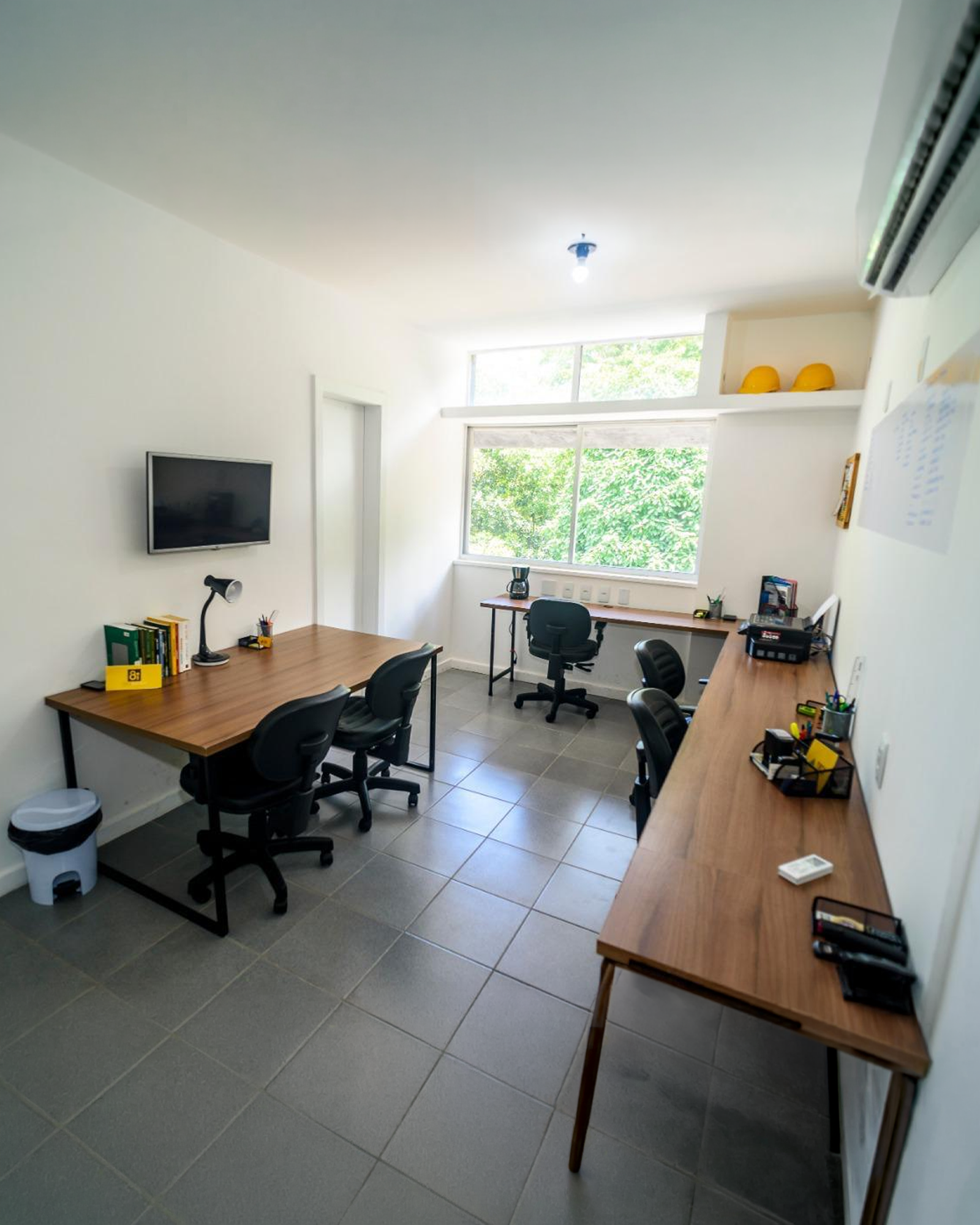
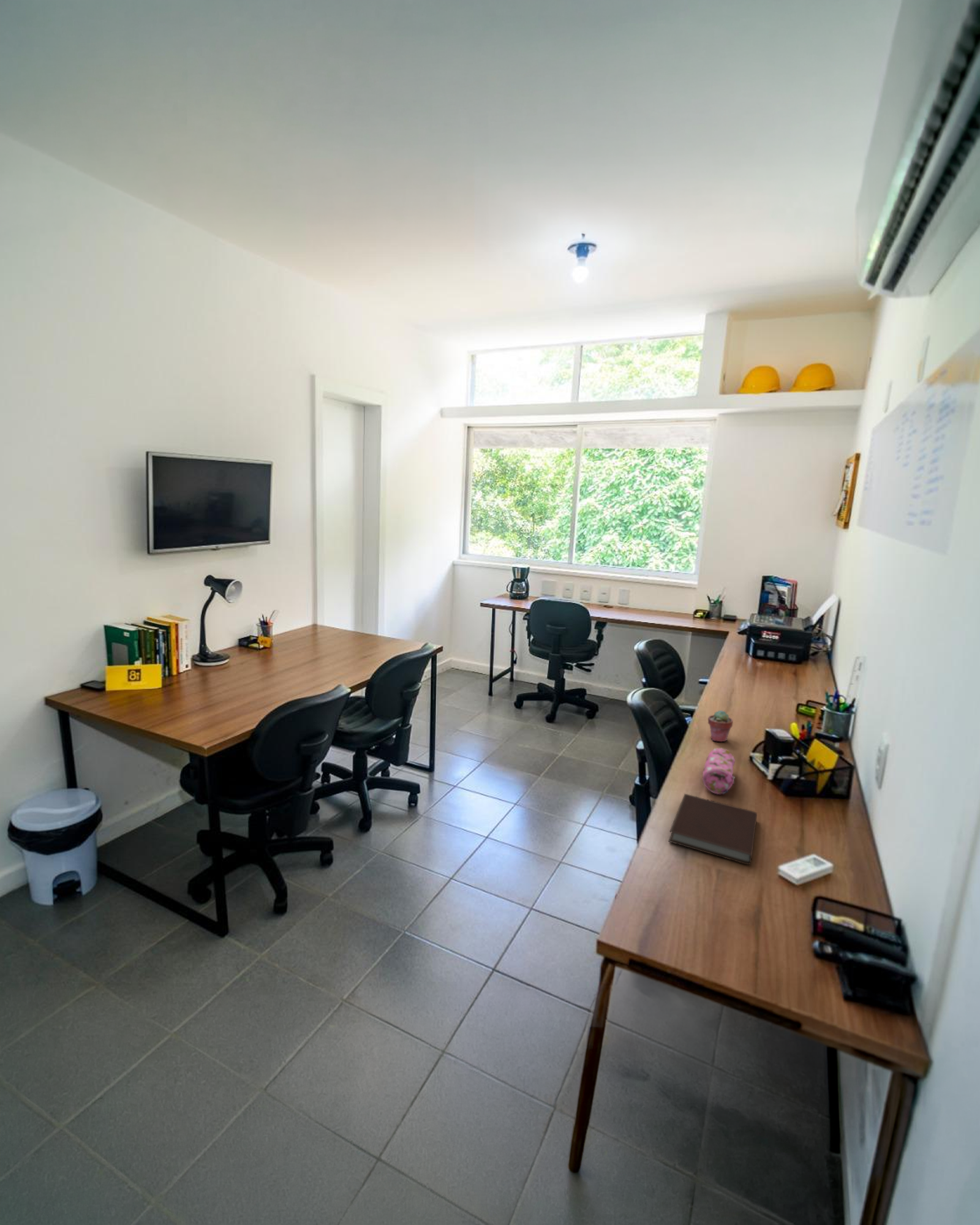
+ notebook [668,793,758,865]
+ pencil case [702,747,736,795]
+ potted succulent [707,710,734,742]
